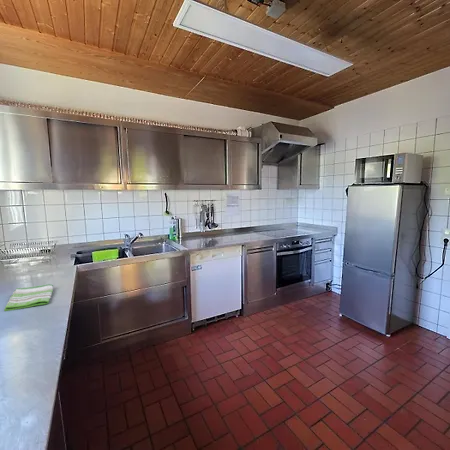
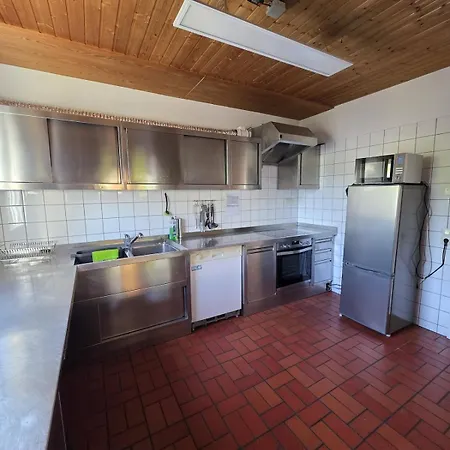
- dish towel [3,283,54,312]
